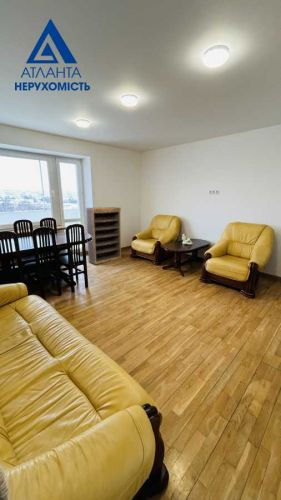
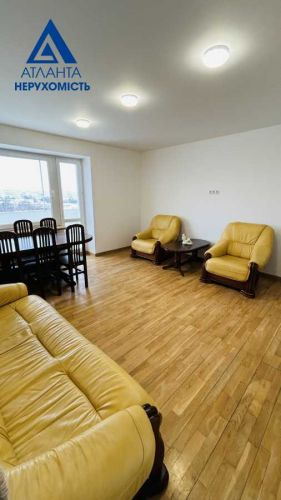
- bookshelf [85,206,122,266]
